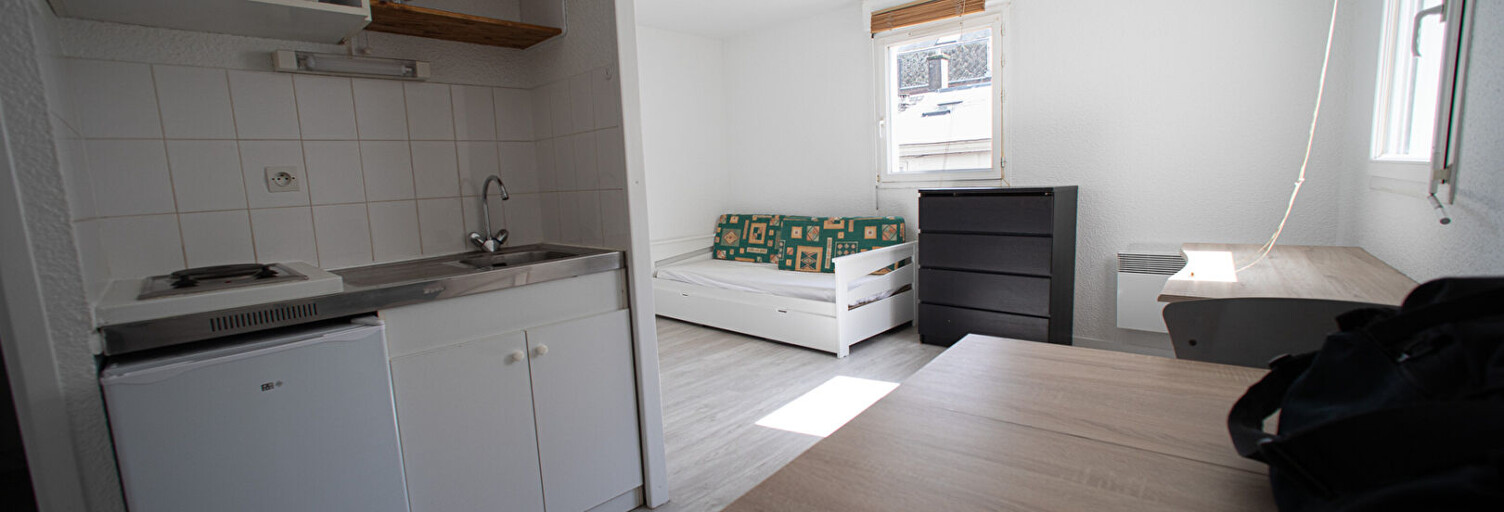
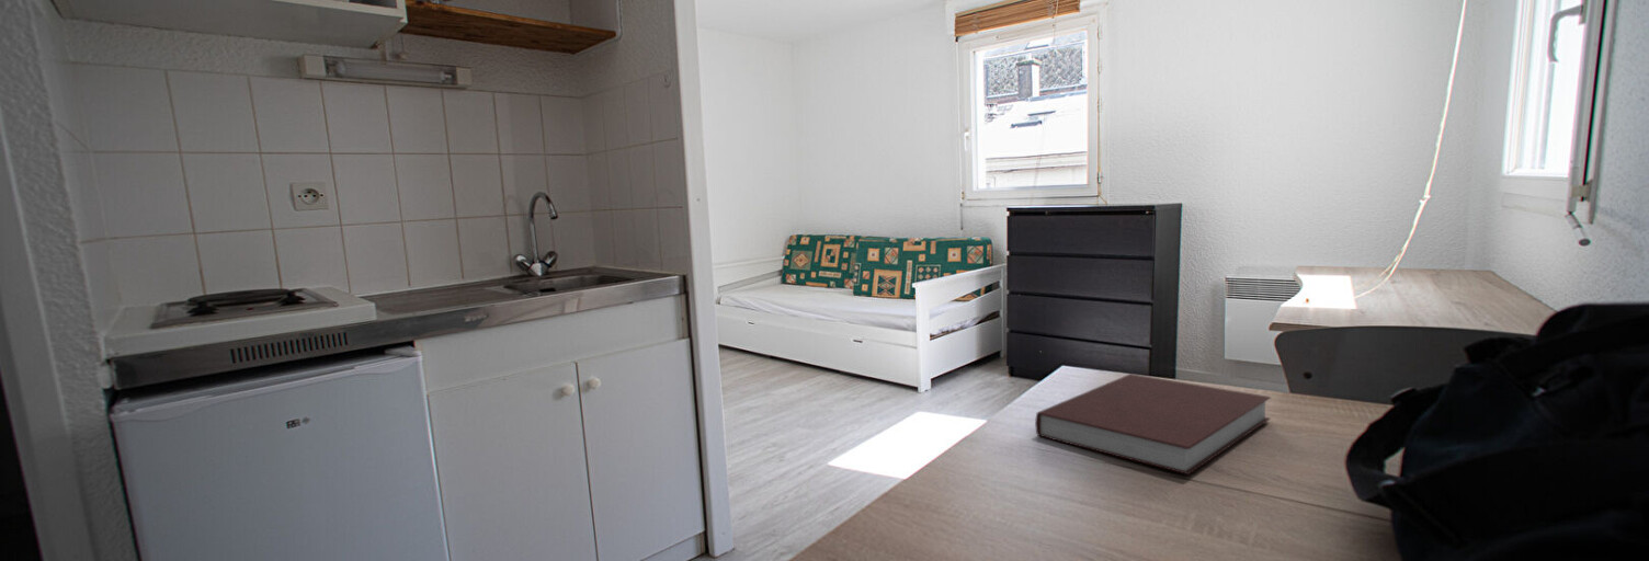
+ notebook [1034,373,1272,476]
